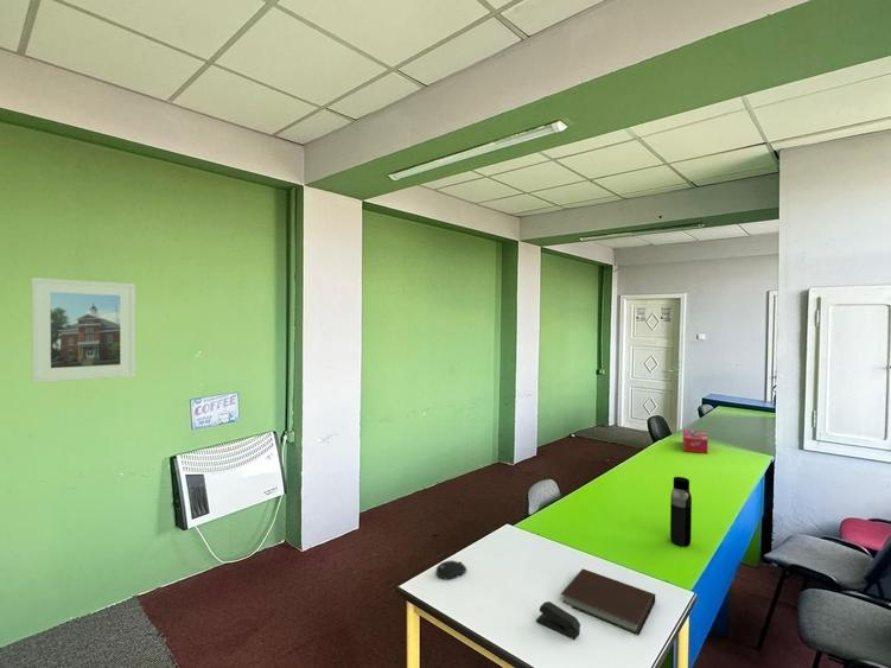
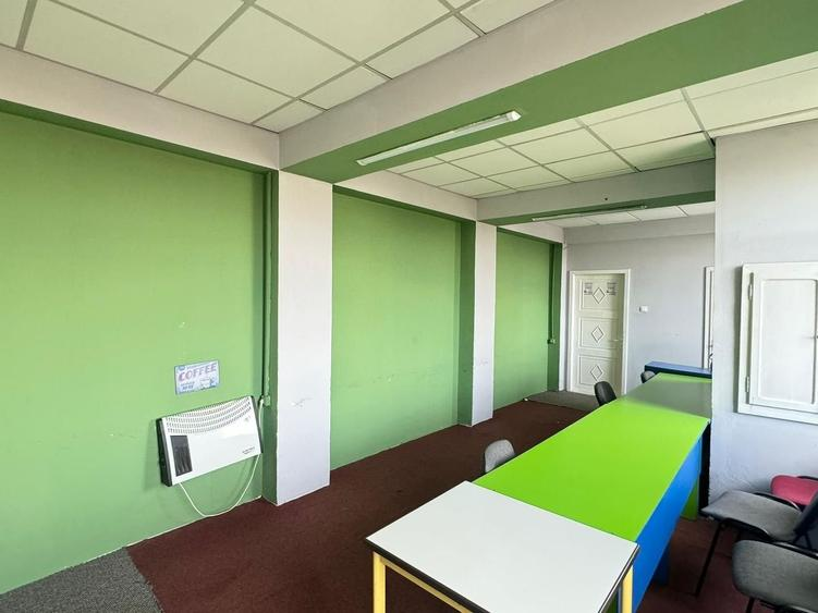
- tissue box [682,428,709,454]
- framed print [30,276,136,384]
- notebook [560,567,656,636]
- computer mouse [435,559,467,580]
- water bottle [669,476,693,548]
- stapler [535,600,581,642]
